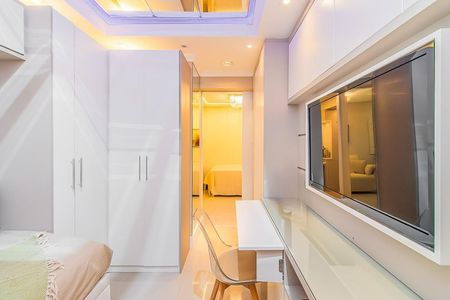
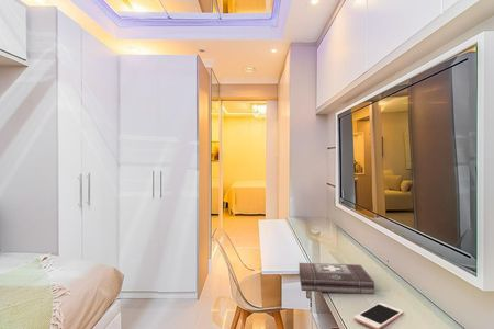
+ cell phone [353,302,404,329]
+ first aid kit [299,262,375,295]
